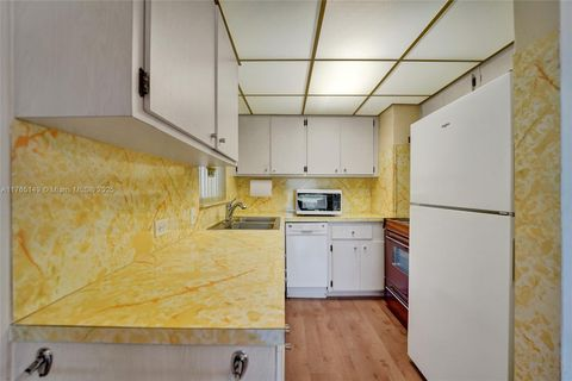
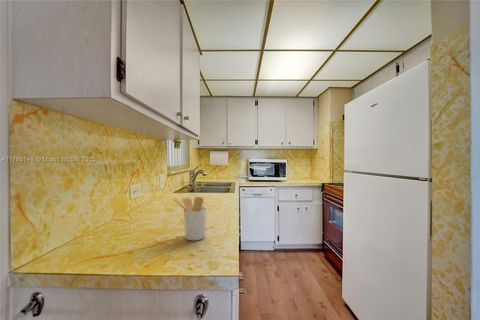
+ utensil holder [172,196,208,241]
